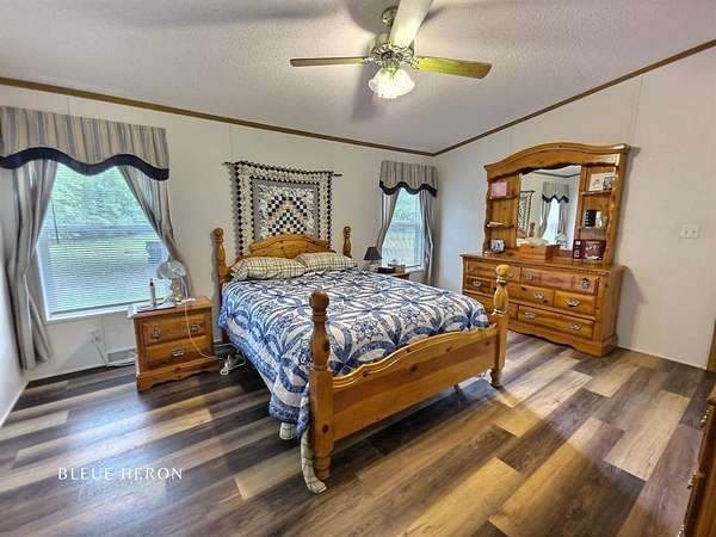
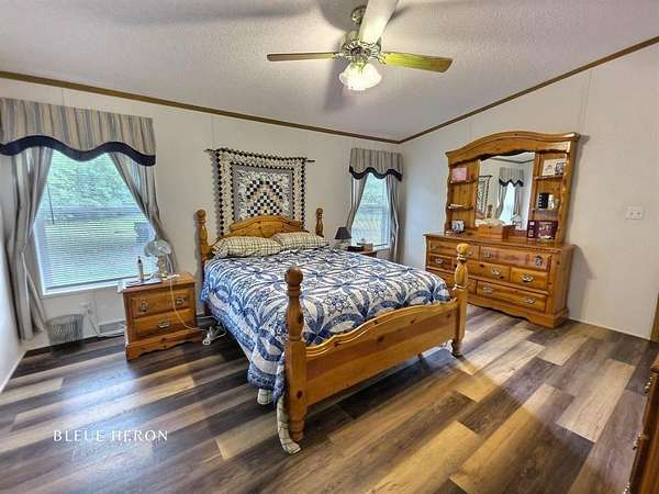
+ waste bin [43,313,86,357]
